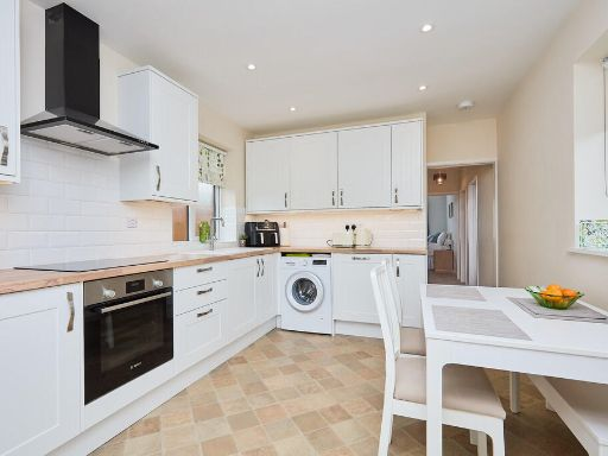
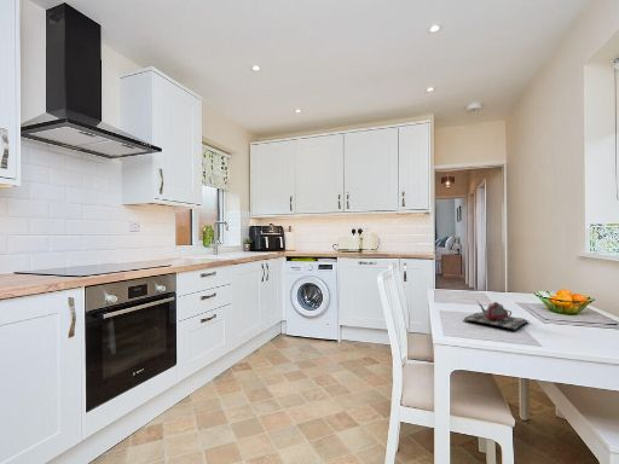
+ teapot [463,300,530,331]
